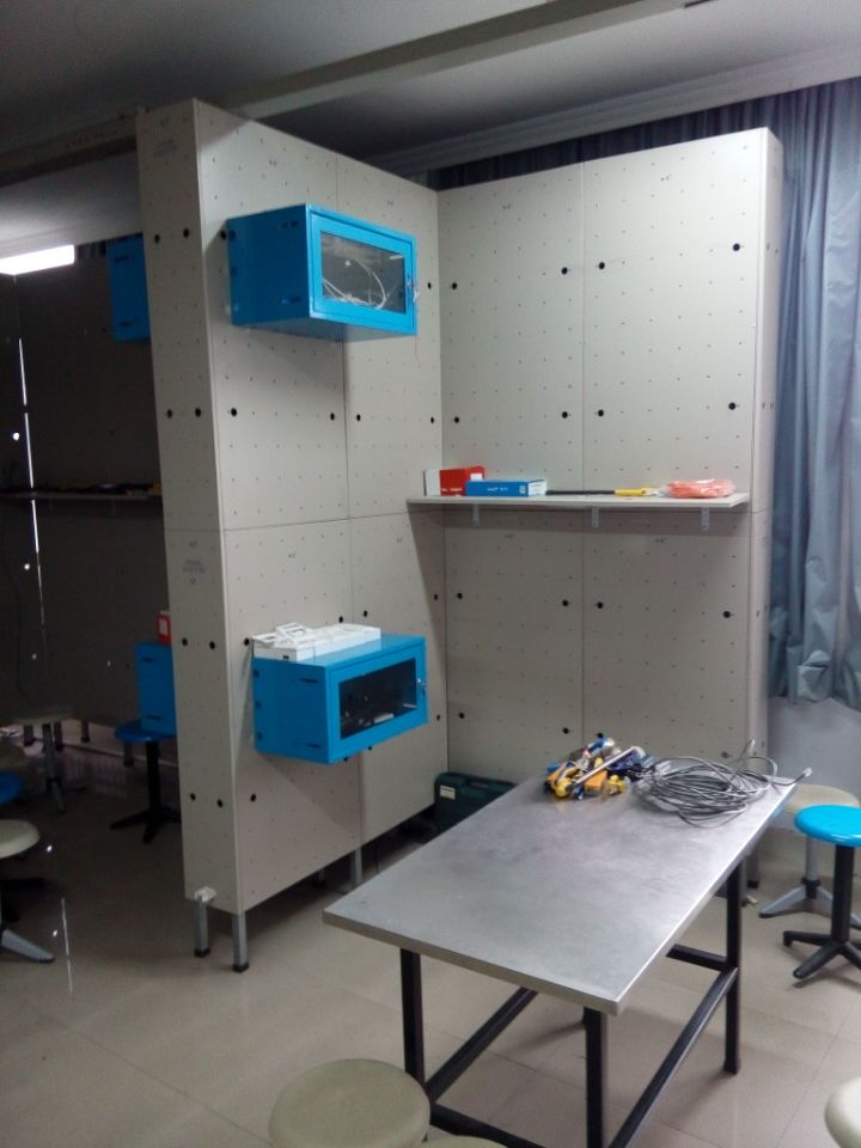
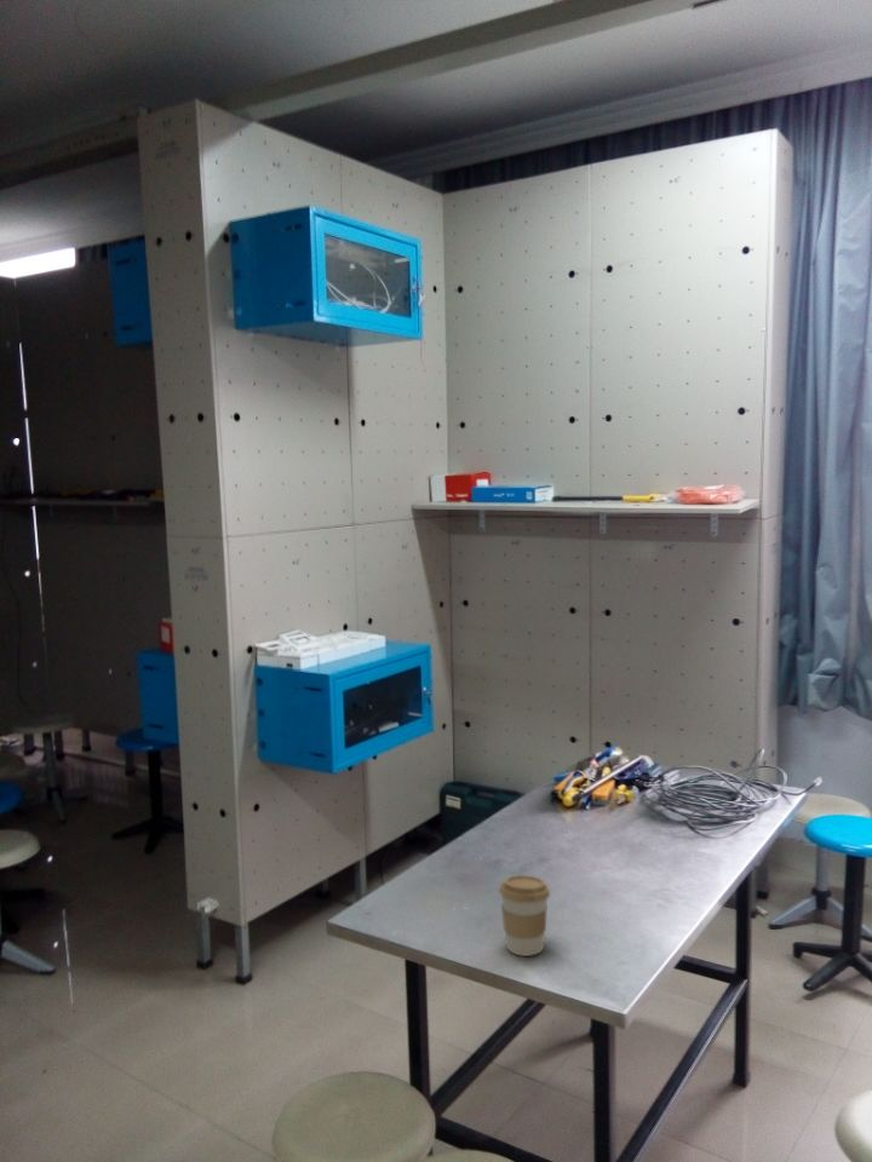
+ coffee cup [498,874,551,957]
